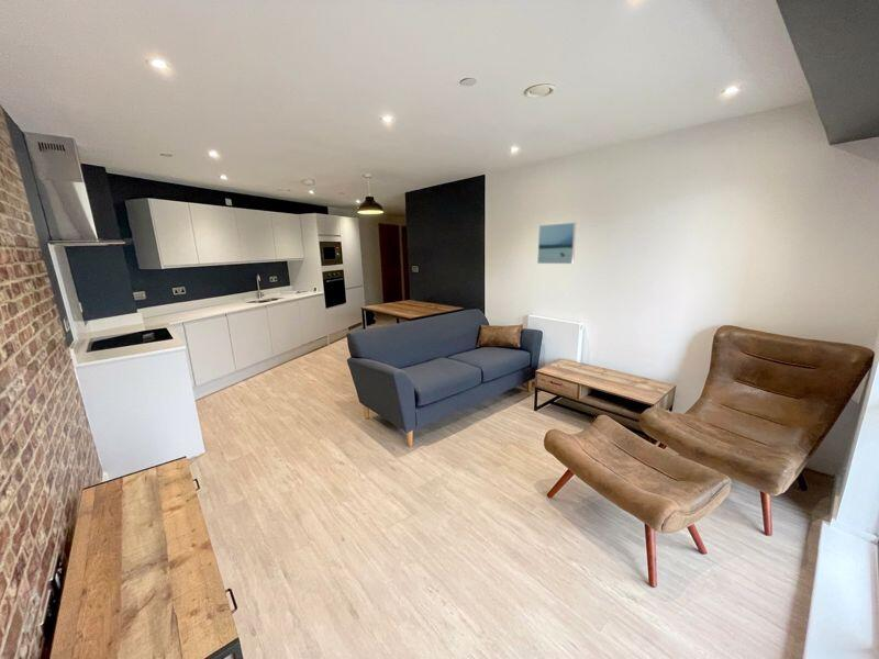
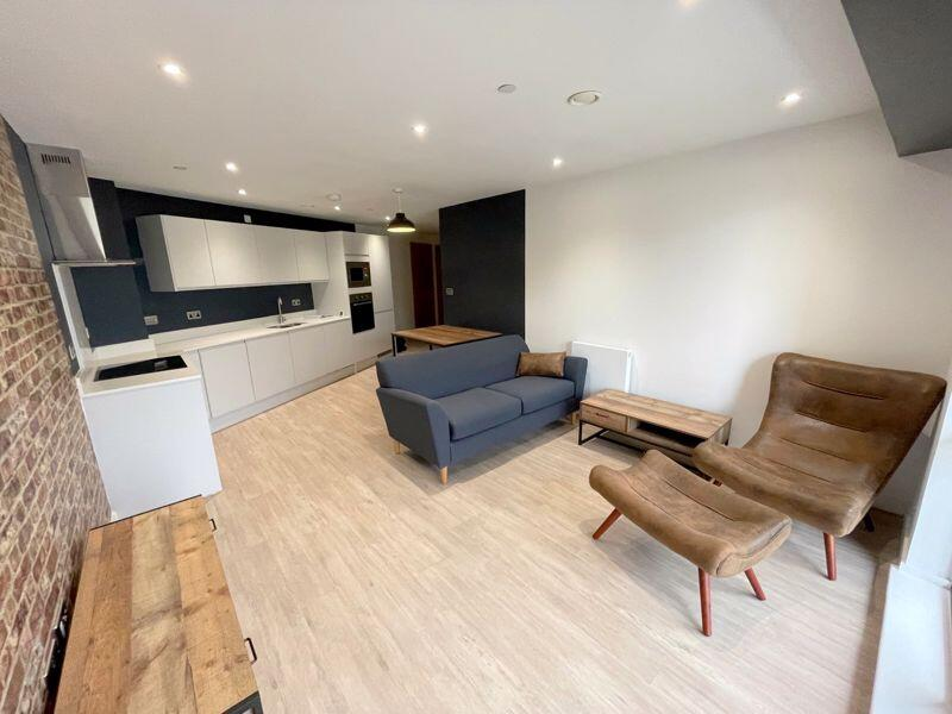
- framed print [536,222,577,265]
